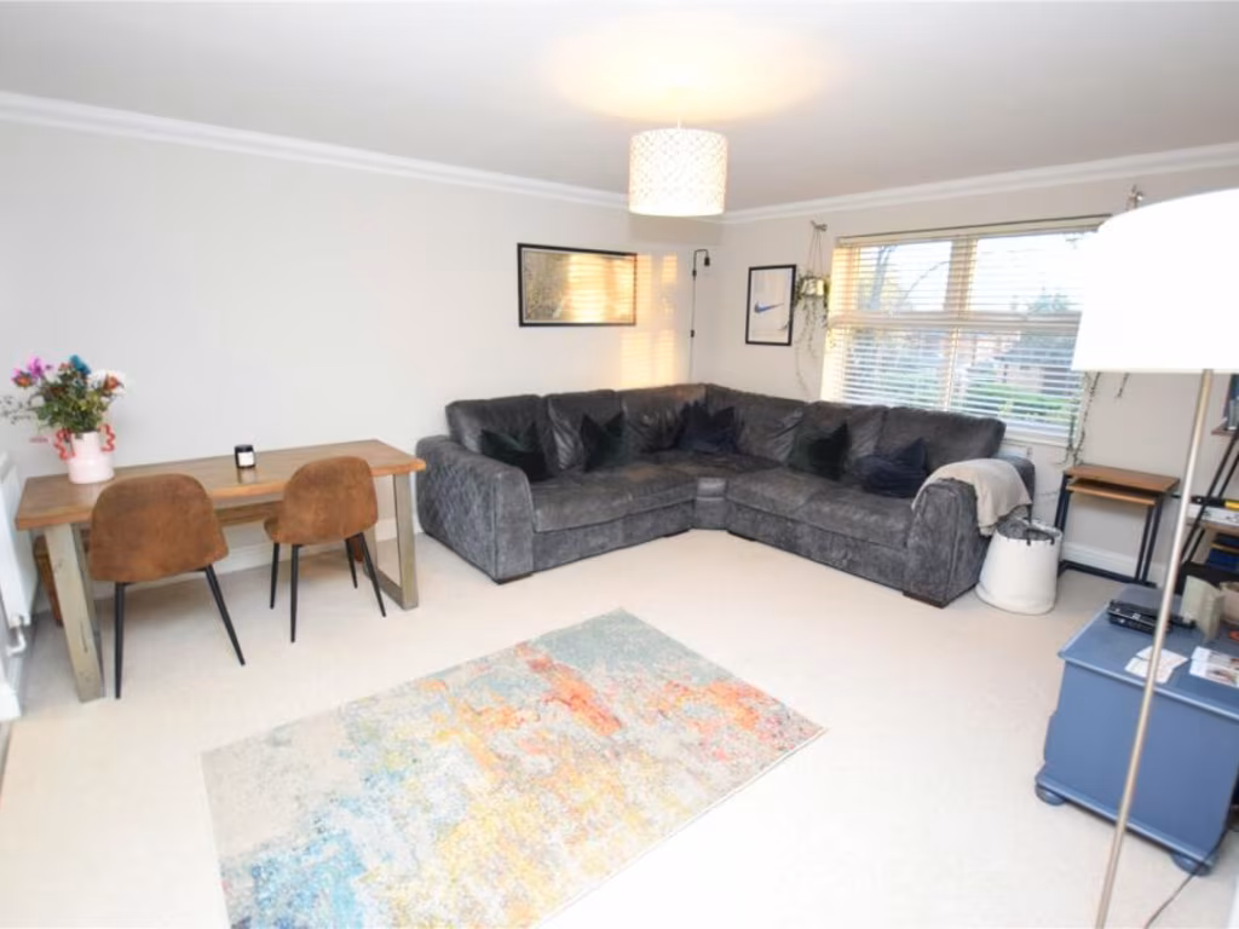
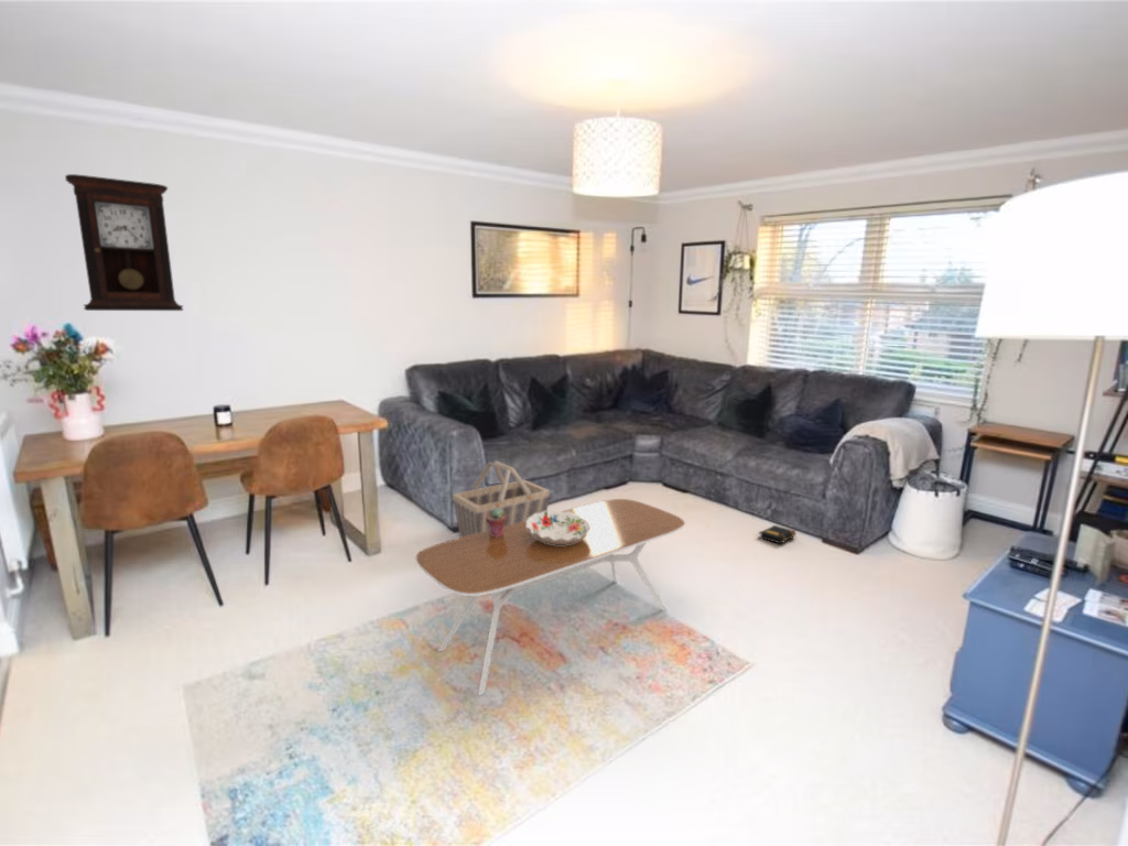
+ coffee table [415,498,686,696]
+ pendulum clock [64,173,185,312]
+ decorative bowl [527,509,592,545]
+ basket [452,459,551,538]
+ potted succulent [486,508,507,538]
+ book [758,524,796,545]
